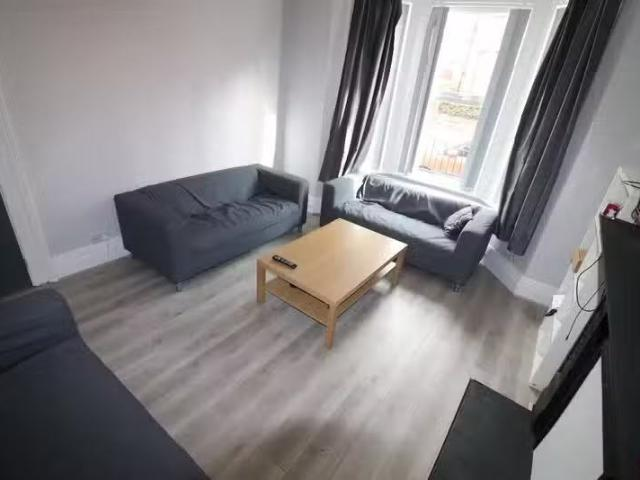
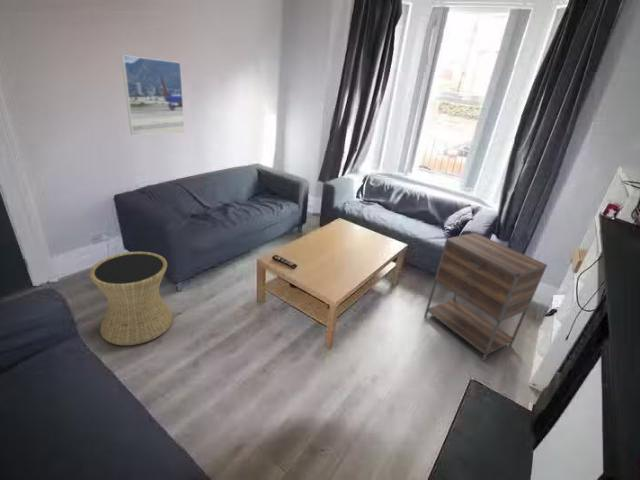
+ side table [89,251,174,346]
+ nightstand [423,232,548,362]
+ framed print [120,54,186,136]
